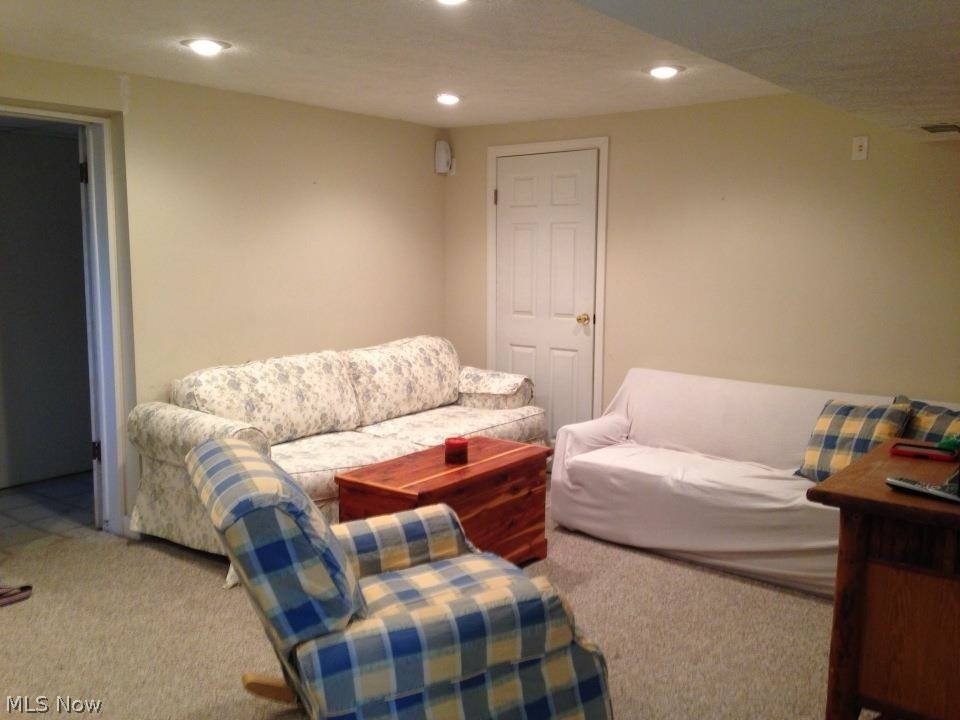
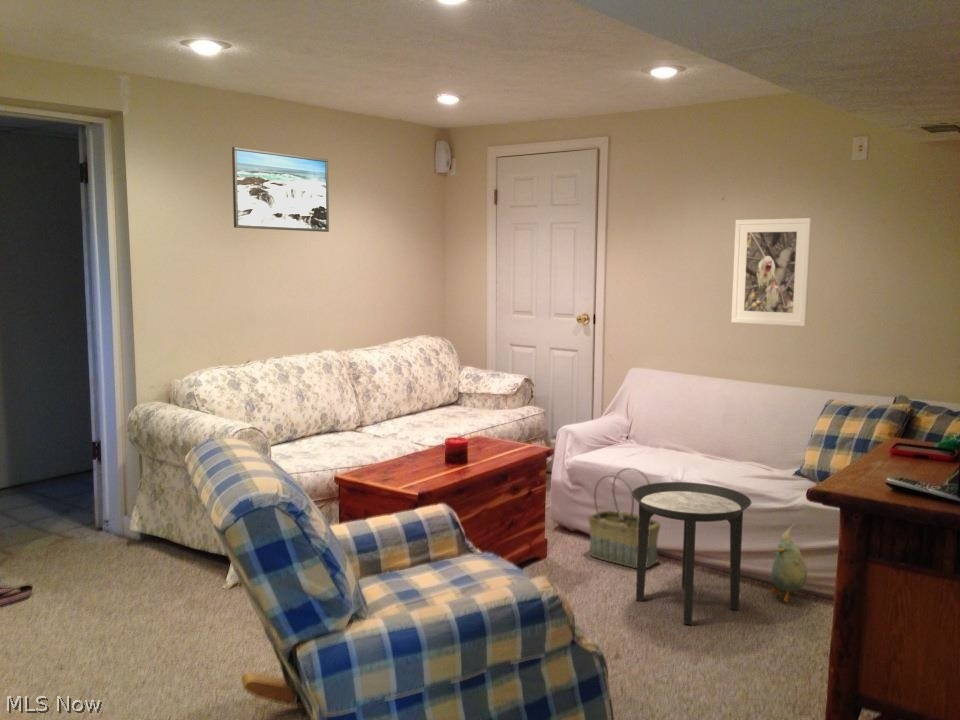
+ basket [587,467,661,569]
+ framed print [730,217,813,327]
+ side table [632,481,752,626]
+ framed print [231,146,330,233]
+ plush toy [768,523,808,604]
